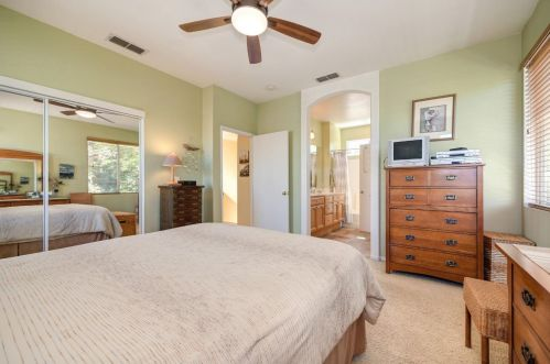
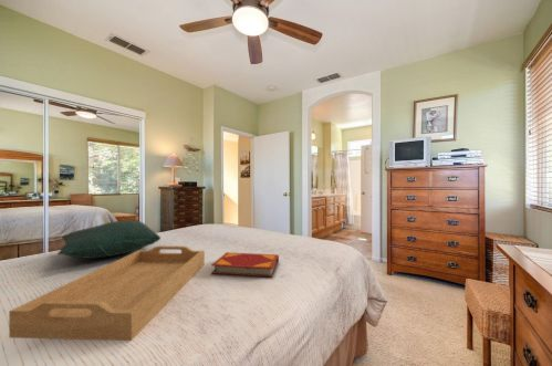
+ pillow [56,219,162,260]
+ hardback book [210,251,280,279]
+ serving tray [8,244,206,342]
